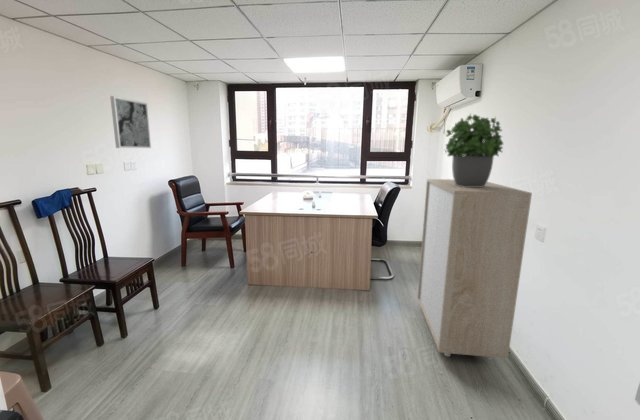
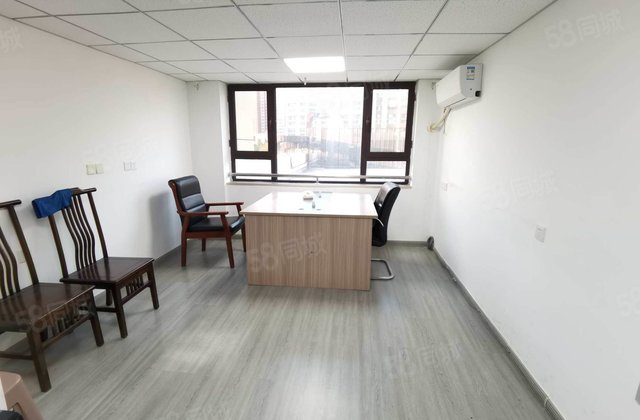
- potted plant [443,112,504,187]
- wall art [109,95,152,149]
- storage cabinet [417,178,533,361]
